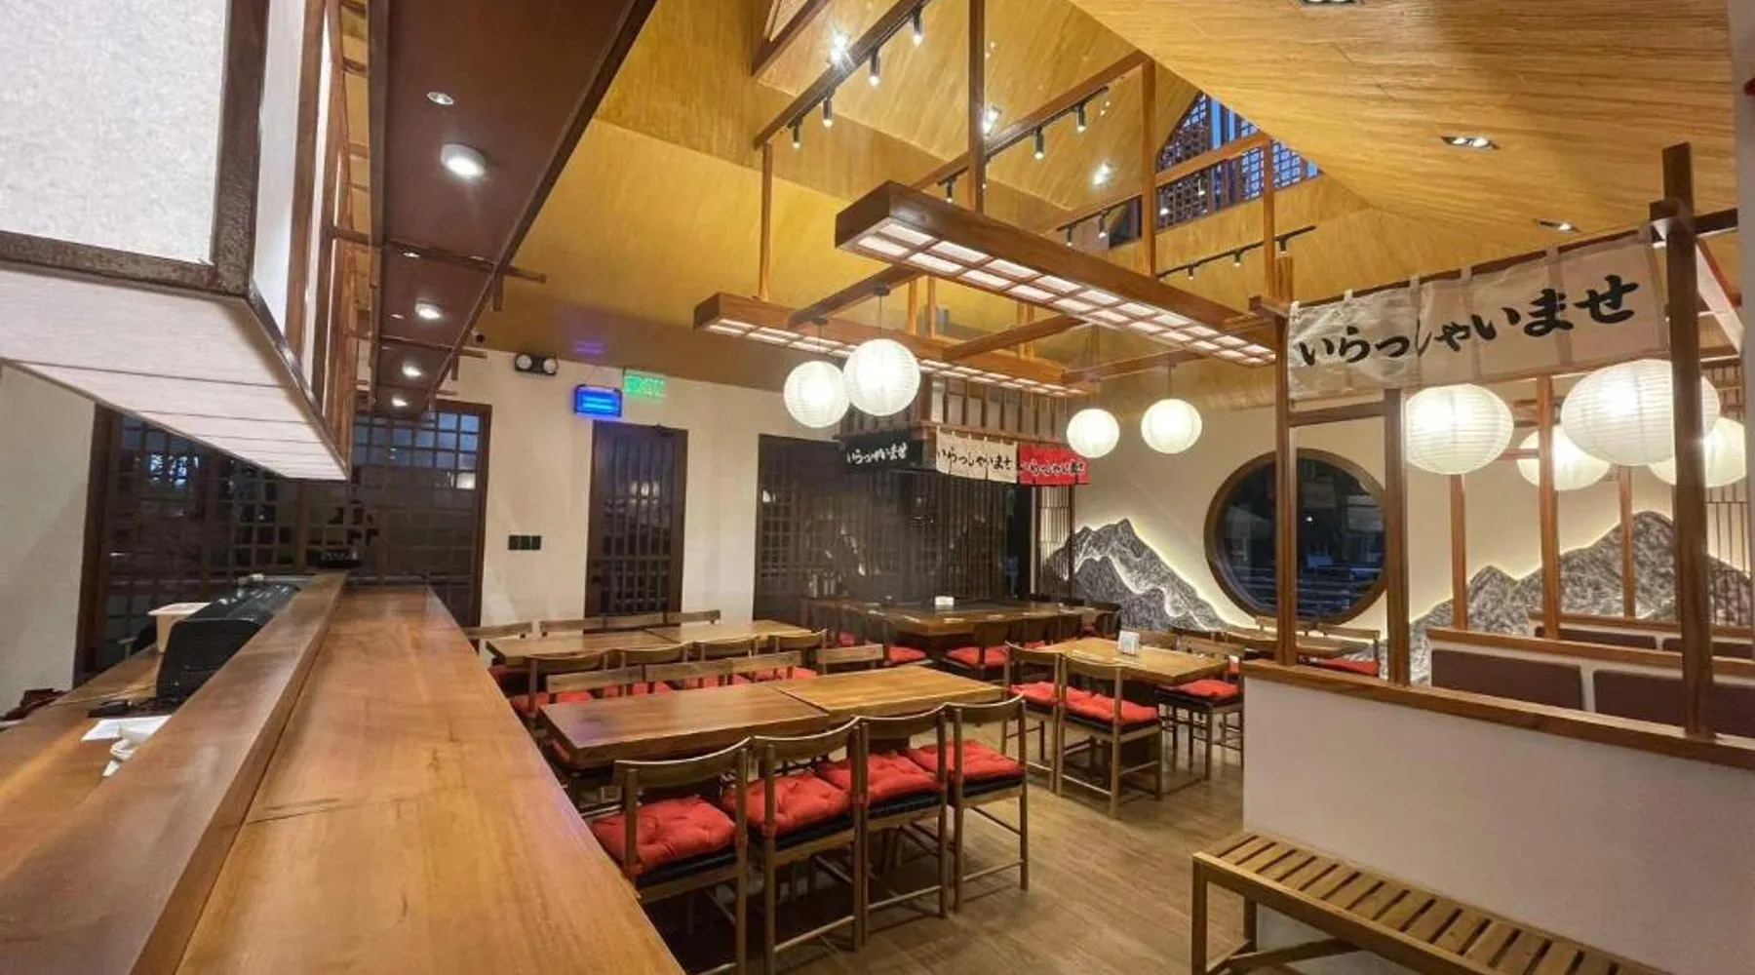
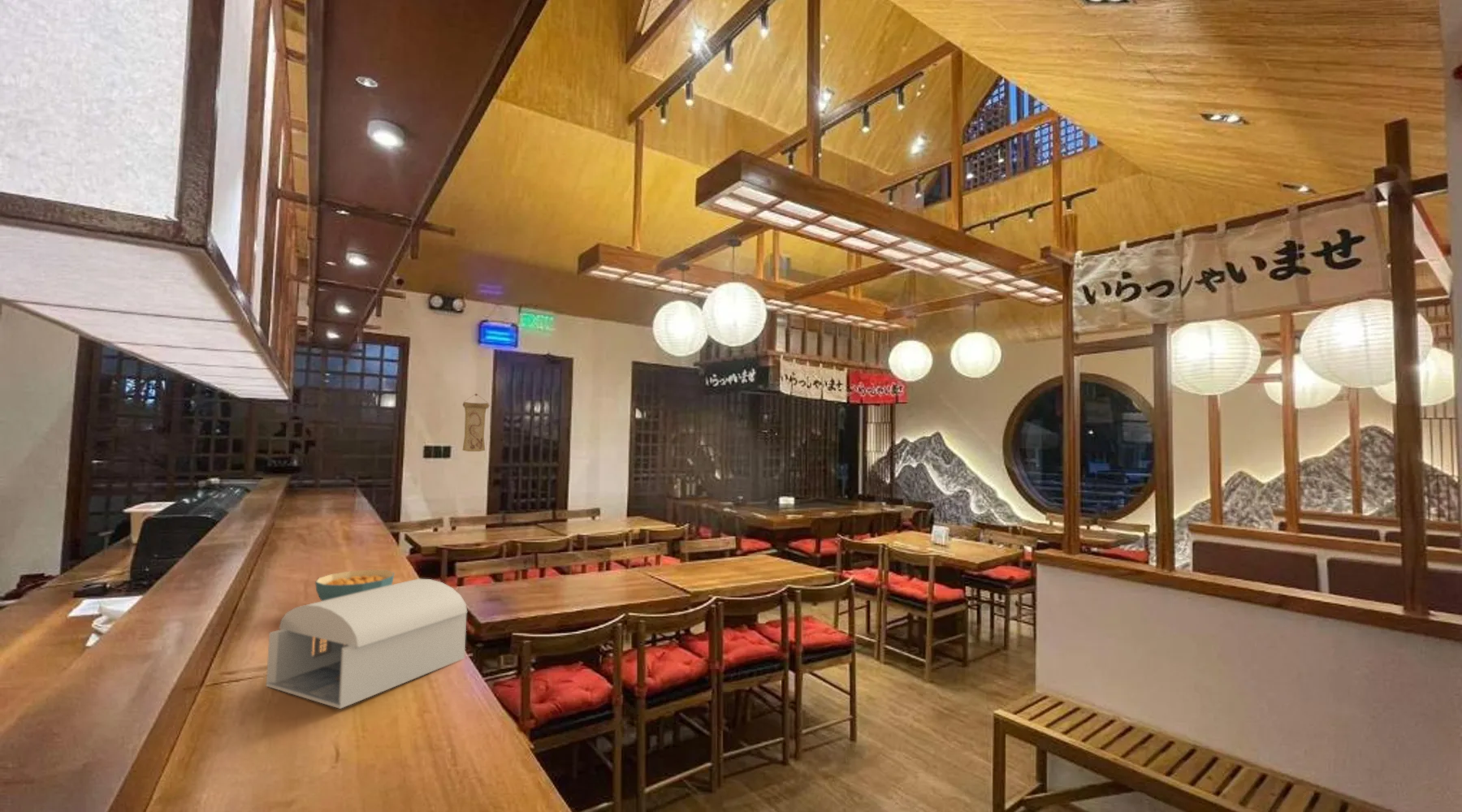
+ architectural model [266,578,468,710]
+ wall scroll [461,393,490,452]
+ cereal bowl [314,569,396,602]
